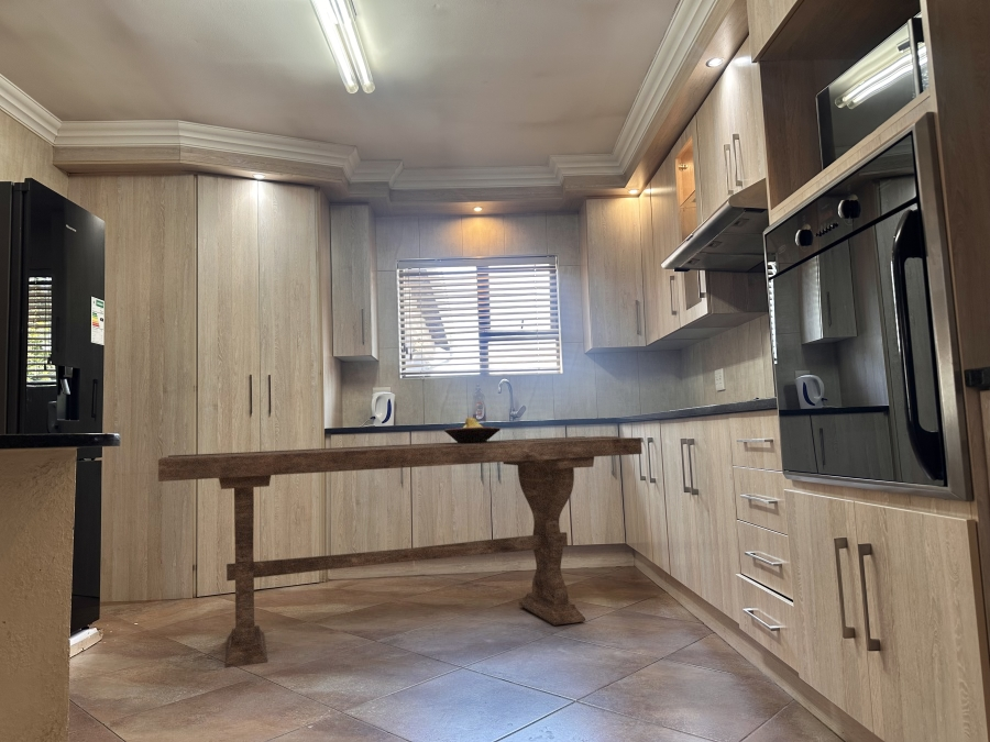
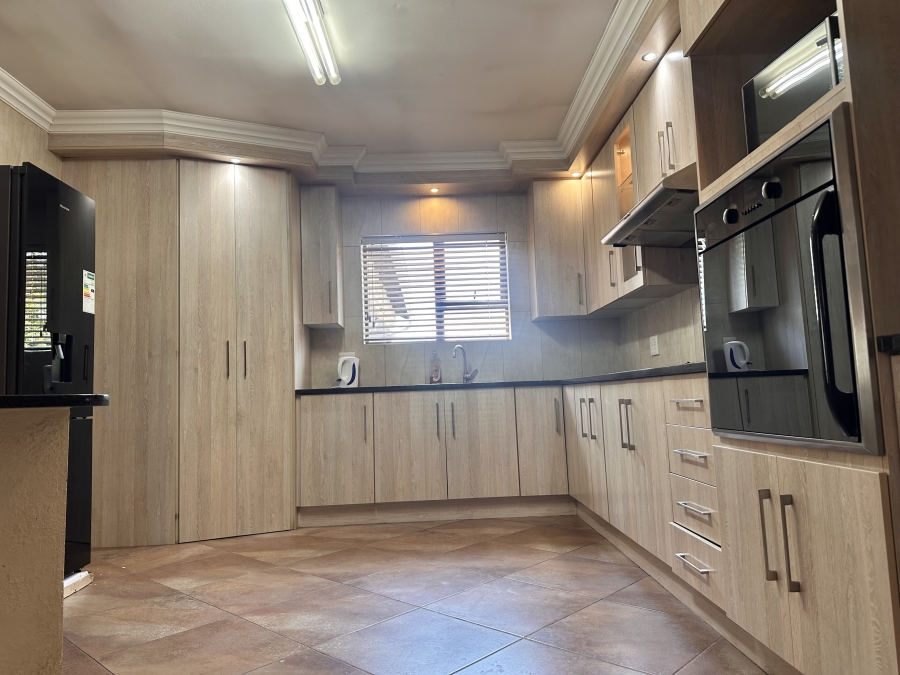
- fruit bowl [443,416,502,443]
- dining table [157,435,644,668]
